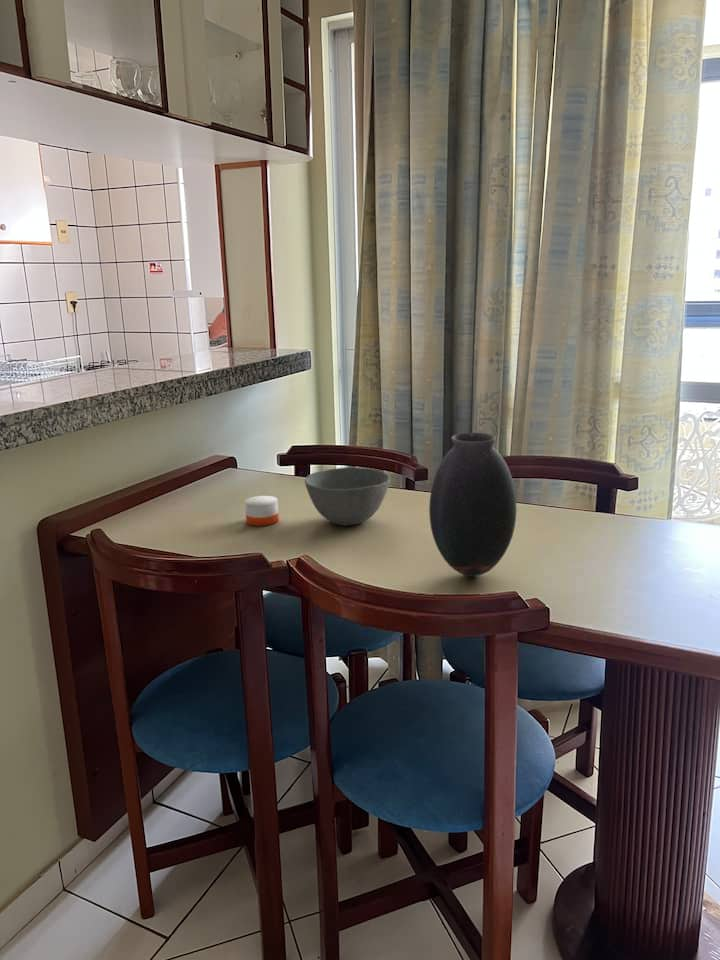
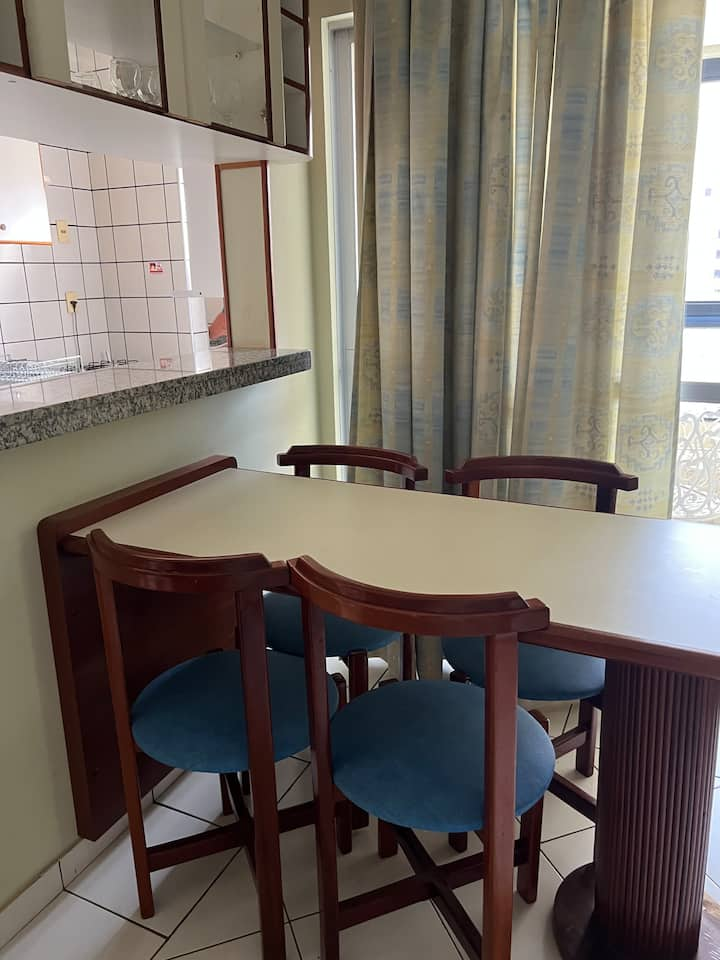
- candle [244,487,280,527]
- bowl [304,467,391,526]
- vase [428,432,517,578]
